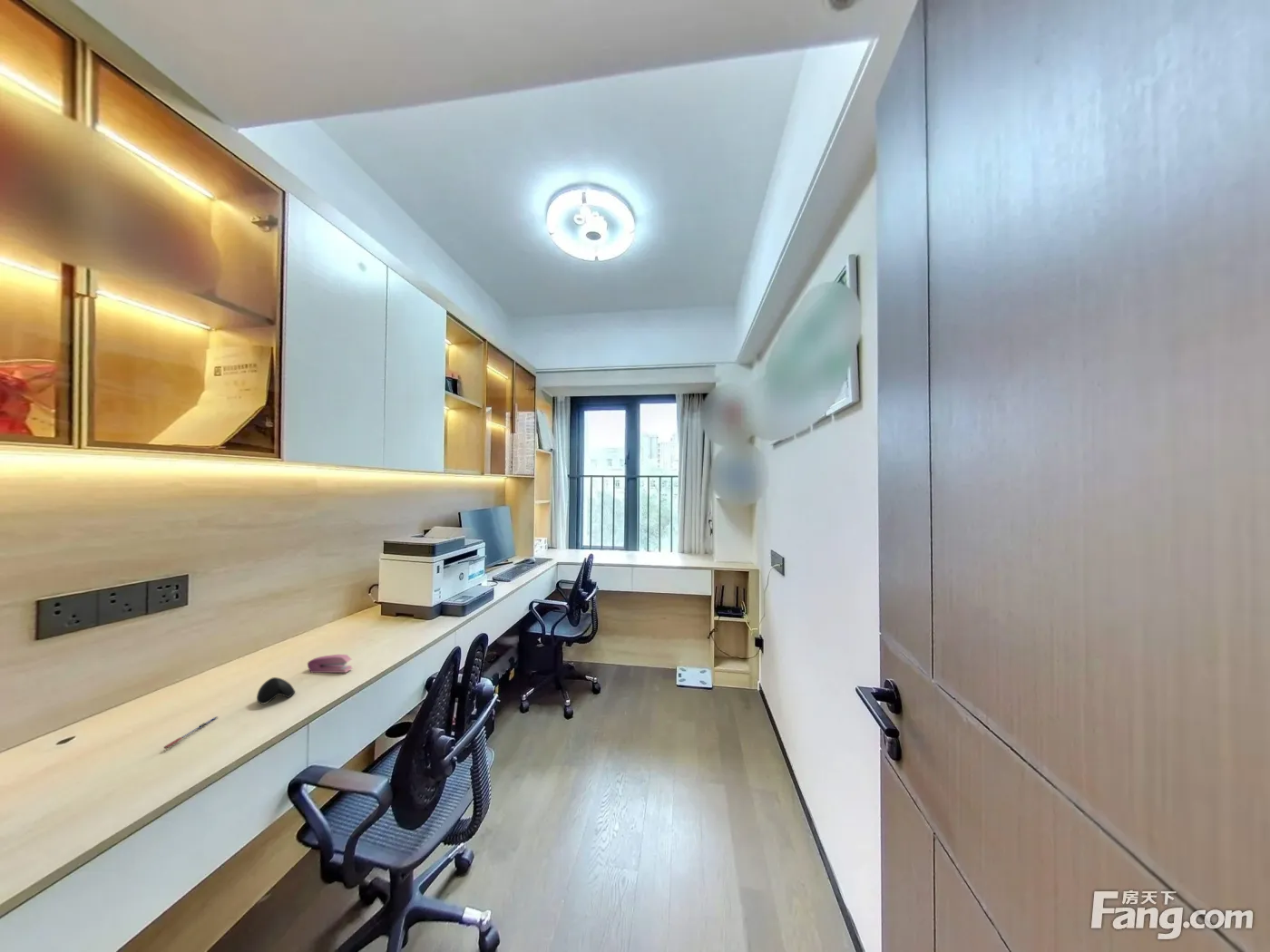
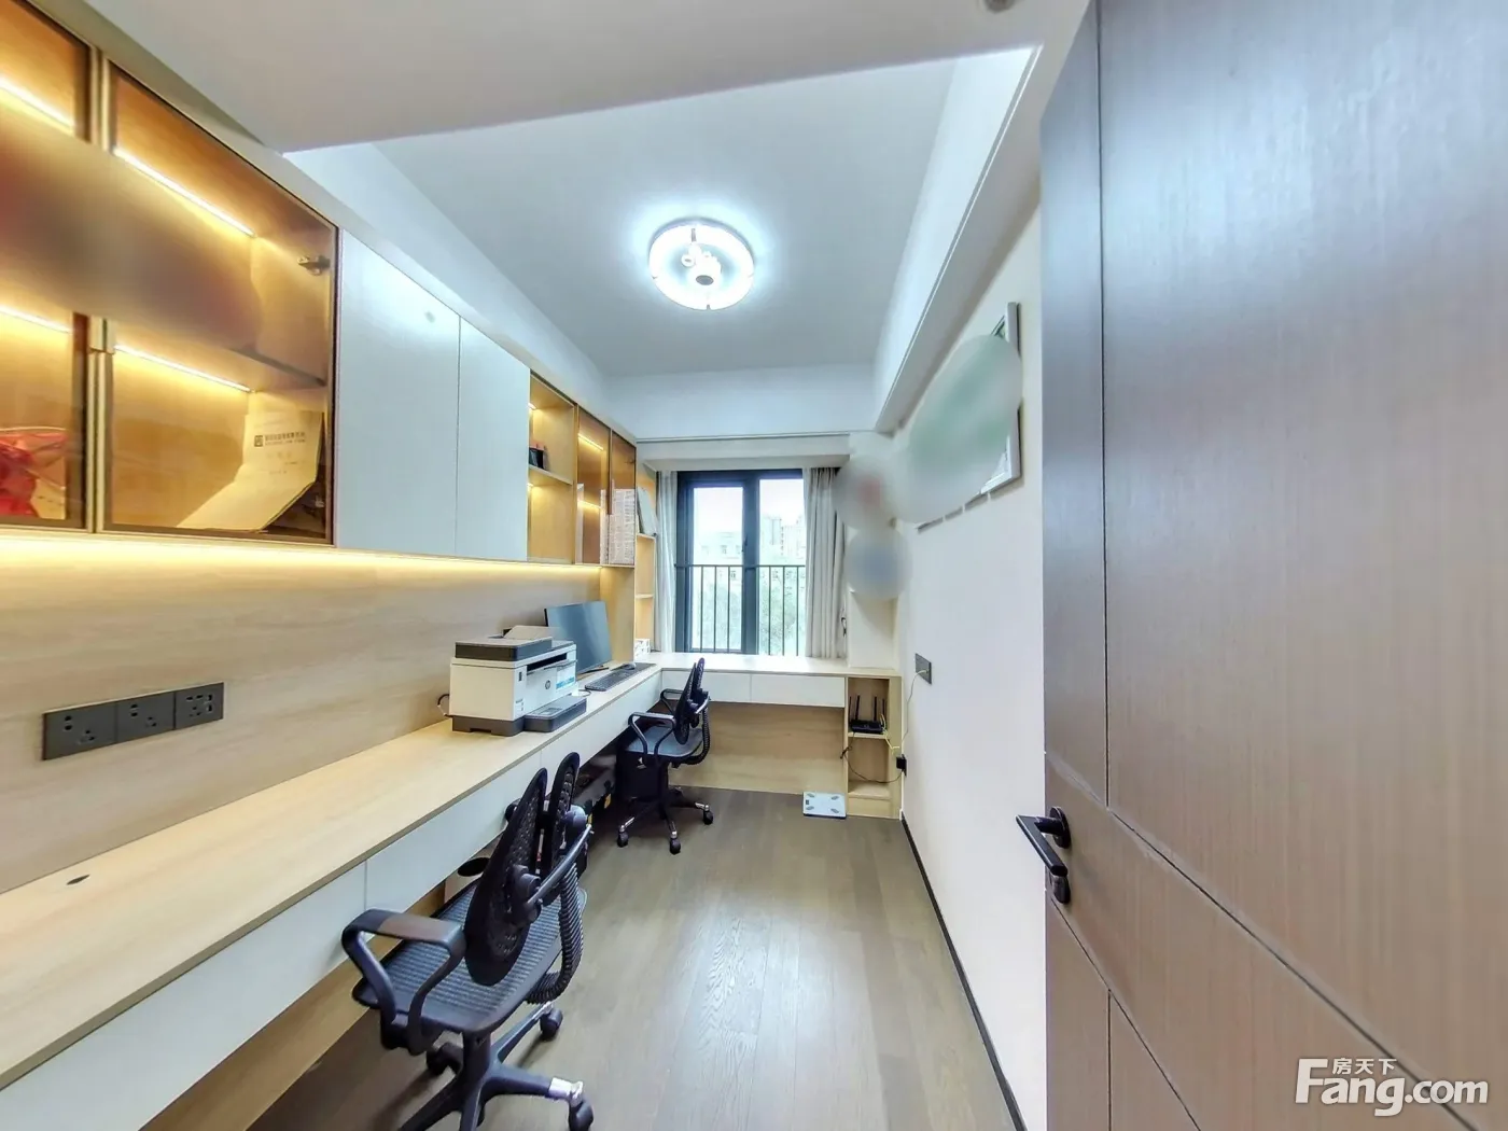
- pen [162,715,219,750]
- stapler [307,654,353,674]
- computer mouse [256,676,296,705]
